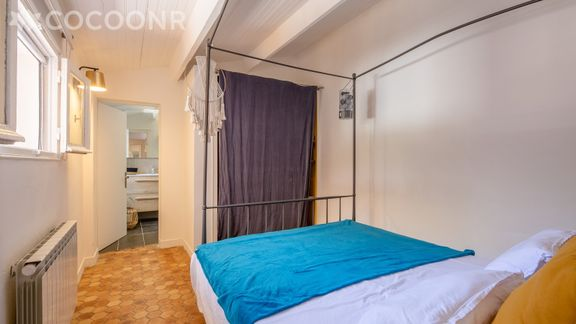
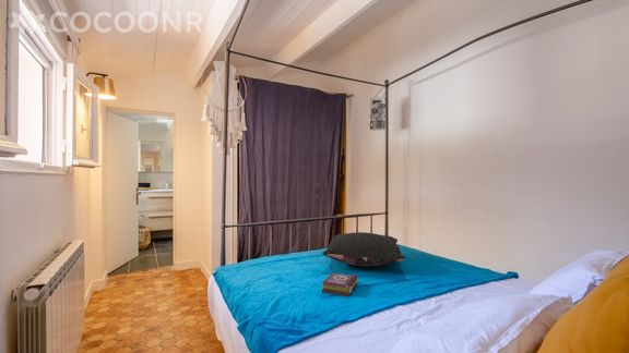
+ book [320,272,358,297]
+ pillow [321,231,406,268]
